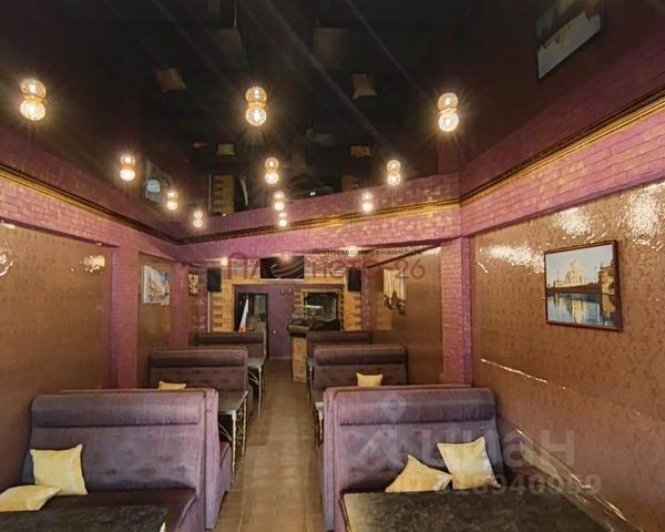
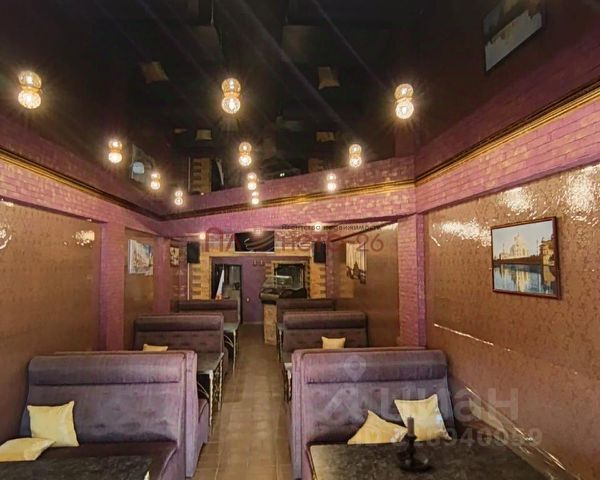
+ candle holder [394,414,432,472]
